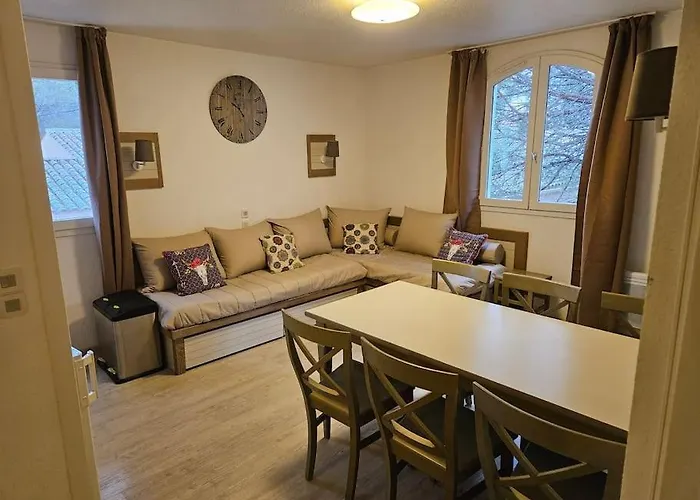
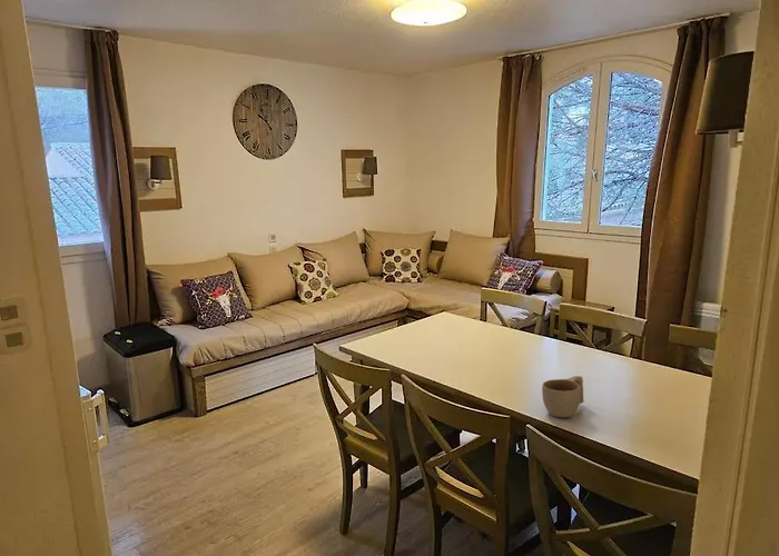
+ cup [541,375,584,418]
